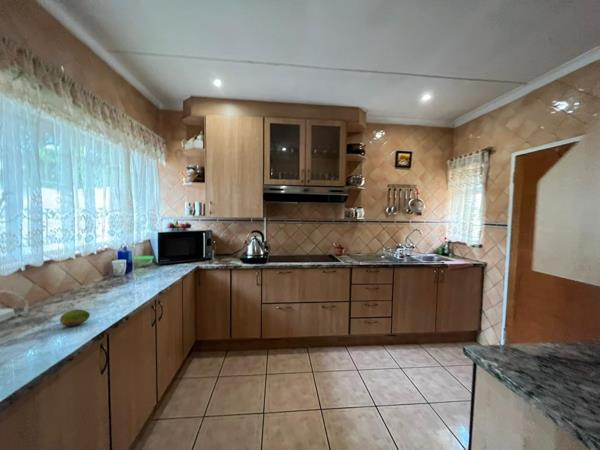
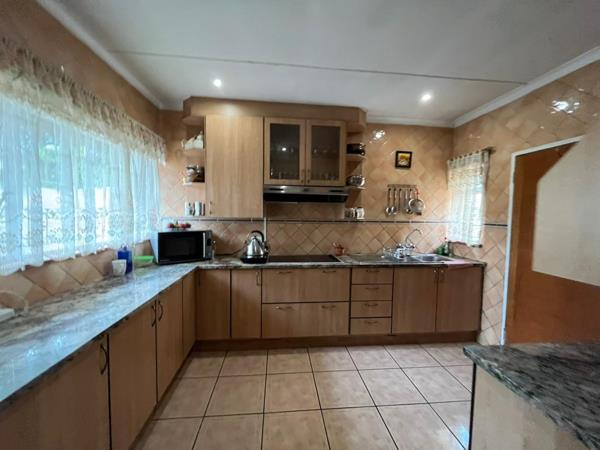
- fruit [59,309,91,327]
